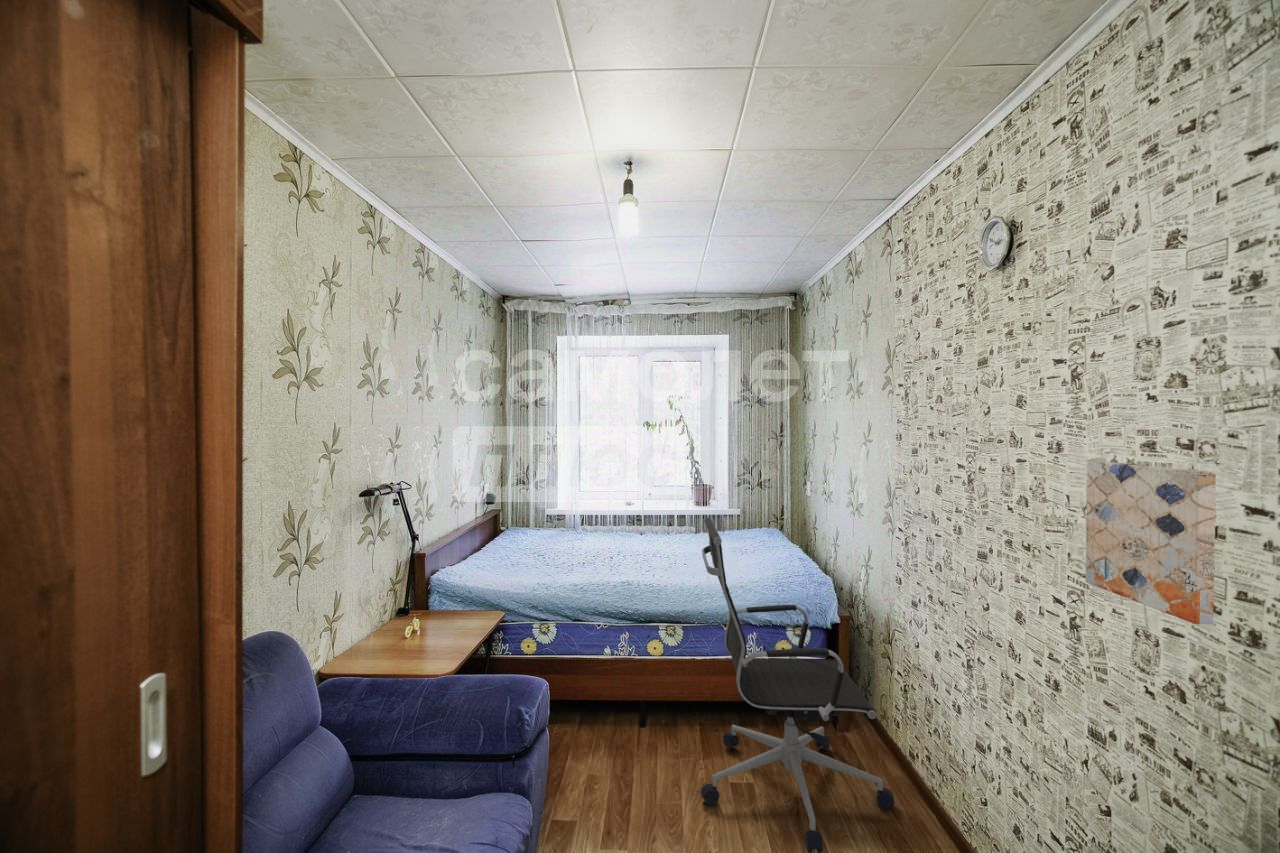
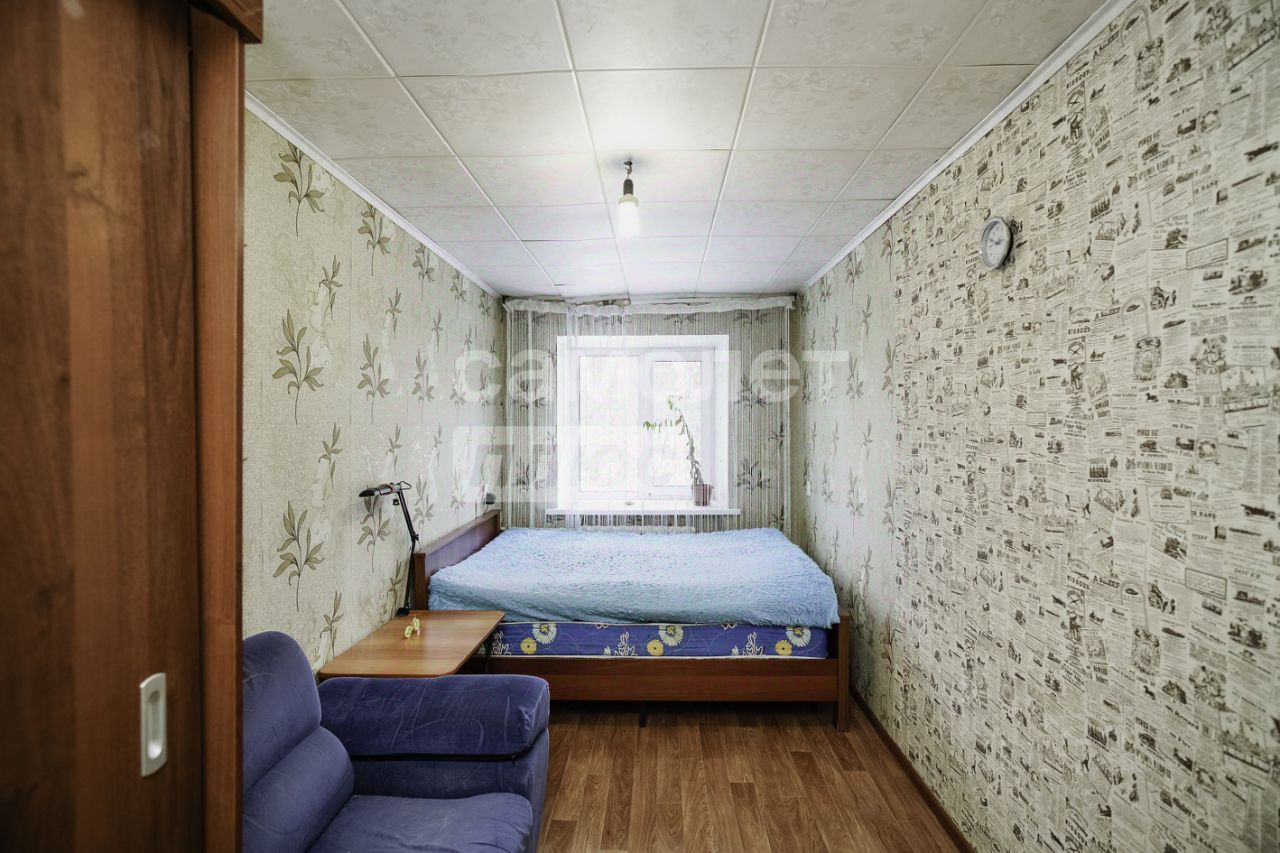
- office chair [700,517,895,853]
- wall art [1085,460,1217,625]
